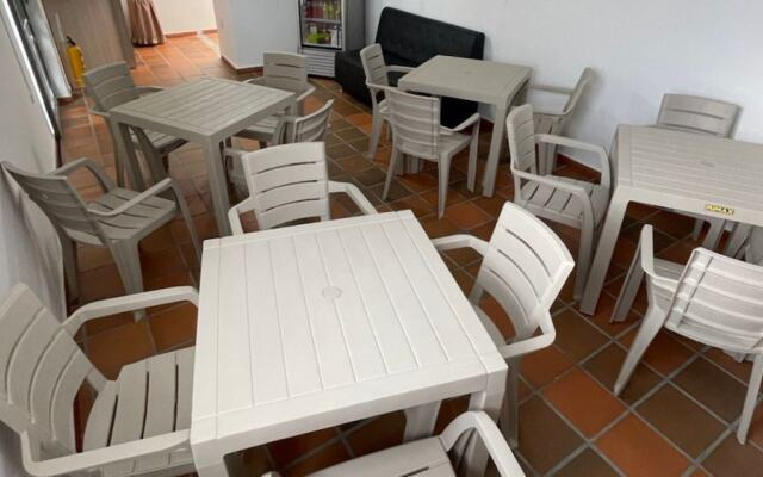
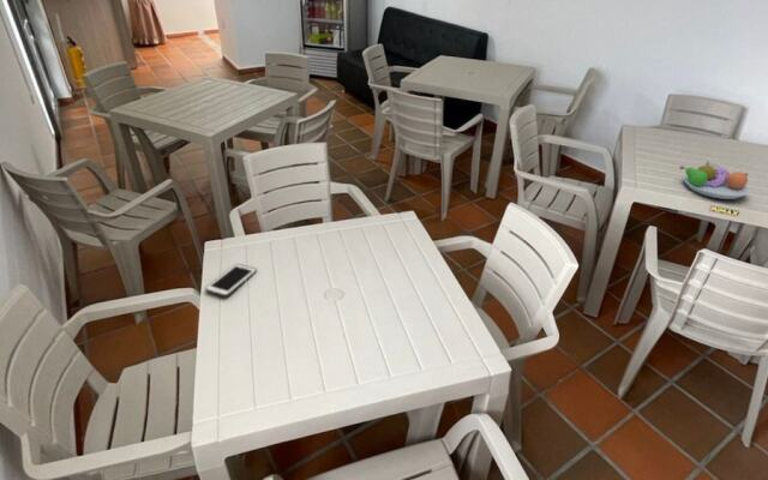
+ cell phone [204,263,258,298]
+ fruit bowl [678,161,751,200]
